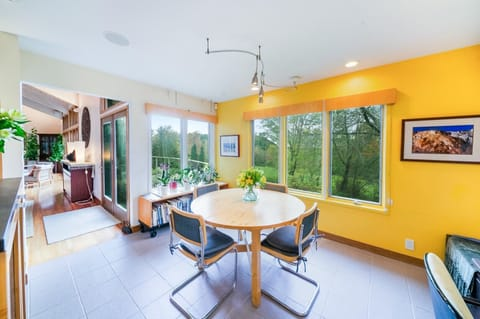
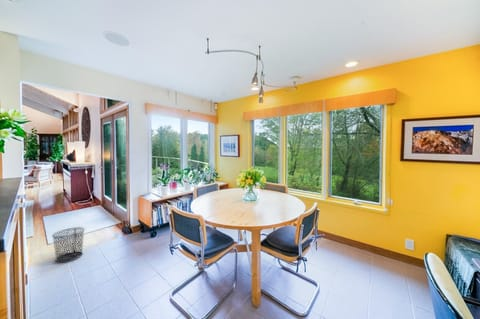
+ waste bin [51,226,86,264]
